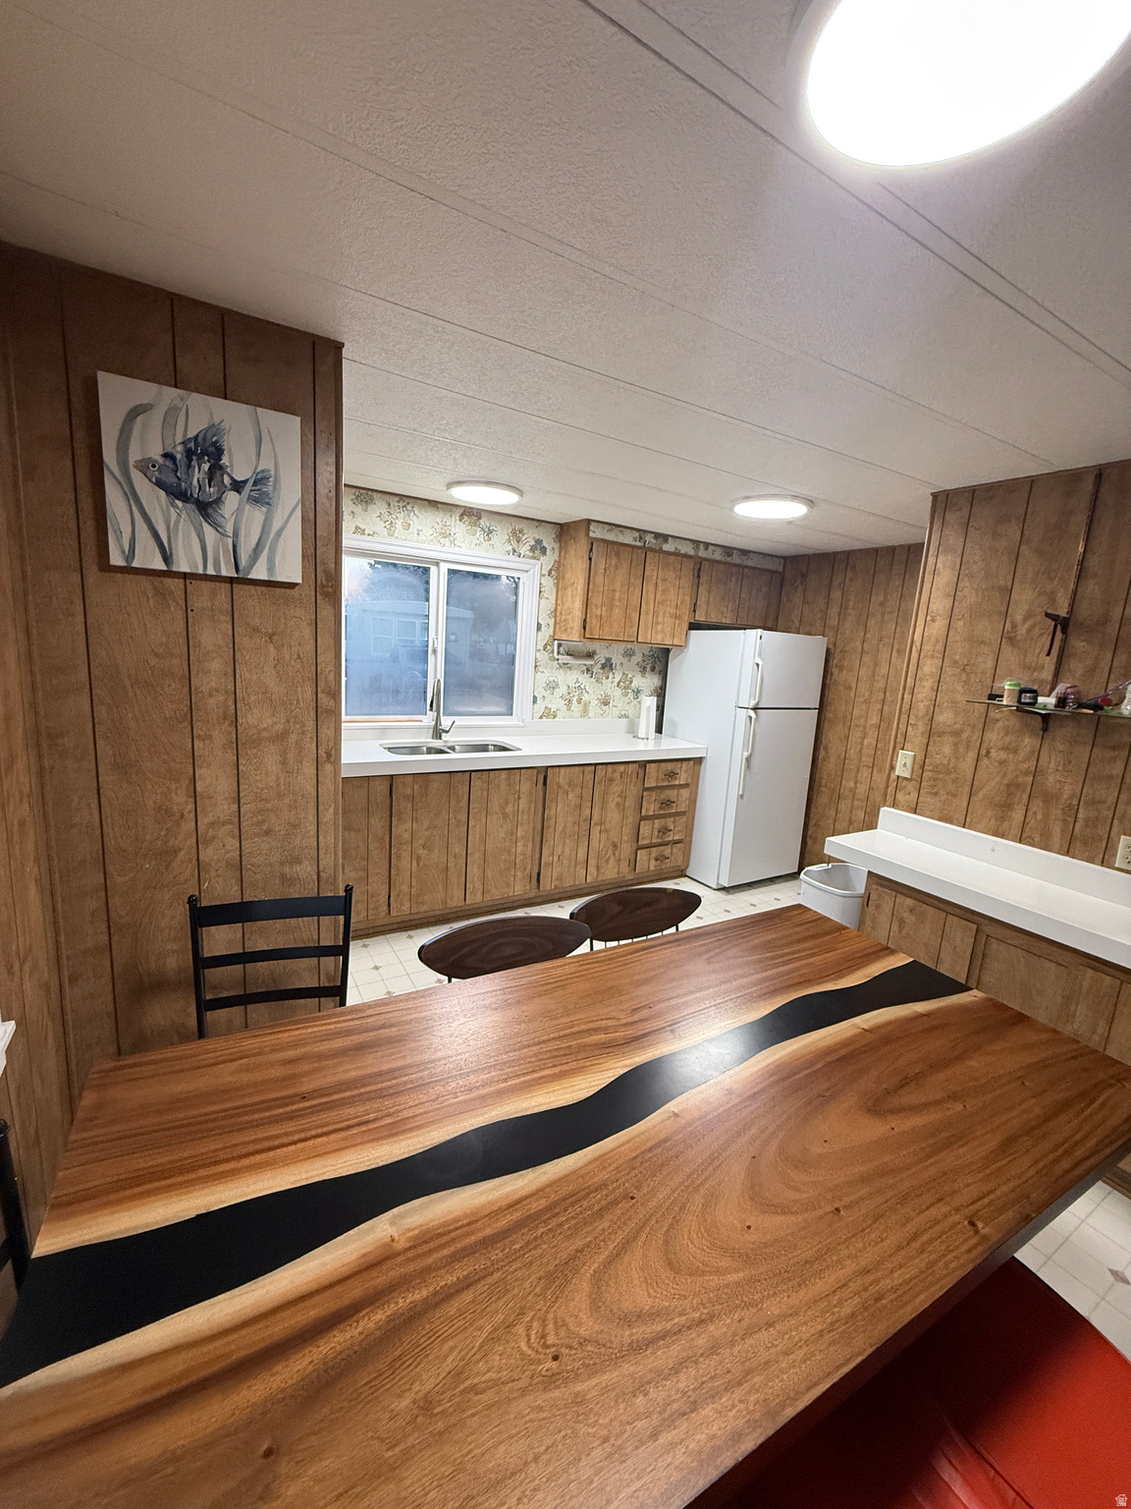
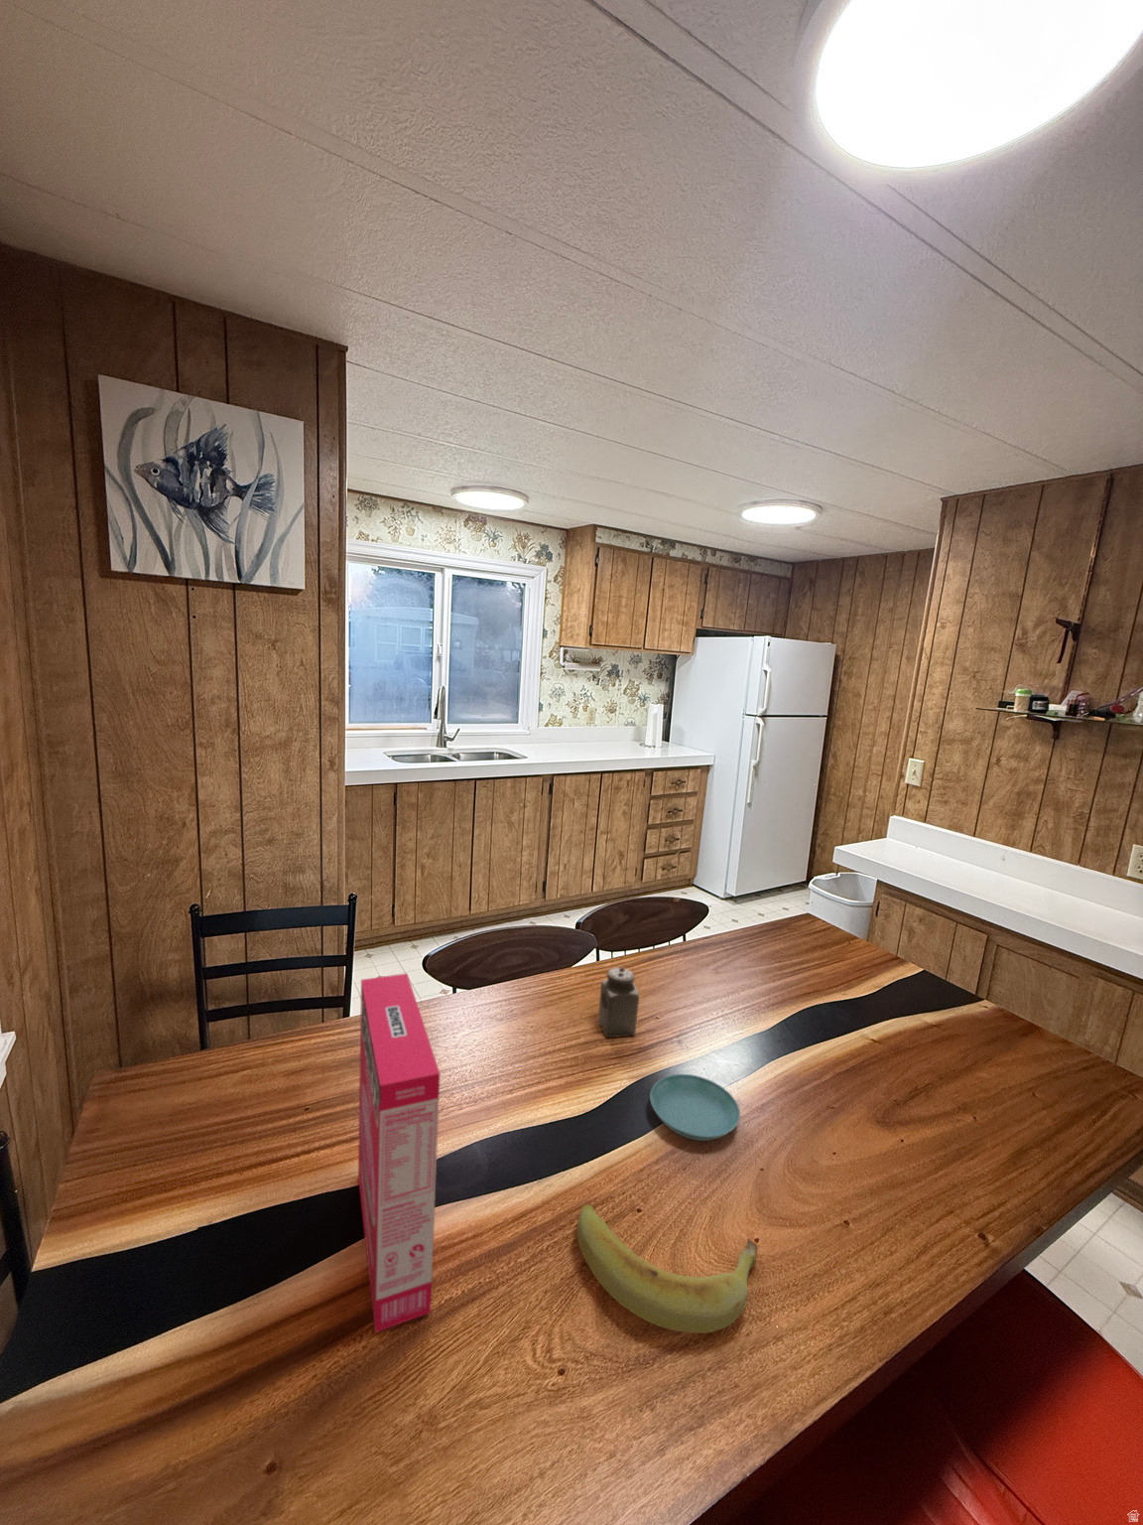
+ banana [576,1203,759,1334]
+ salt shaker [597,967,640,1039]
+ saucer [648,1074,741,1142]
+ cereal box [358,971,441,1333]
